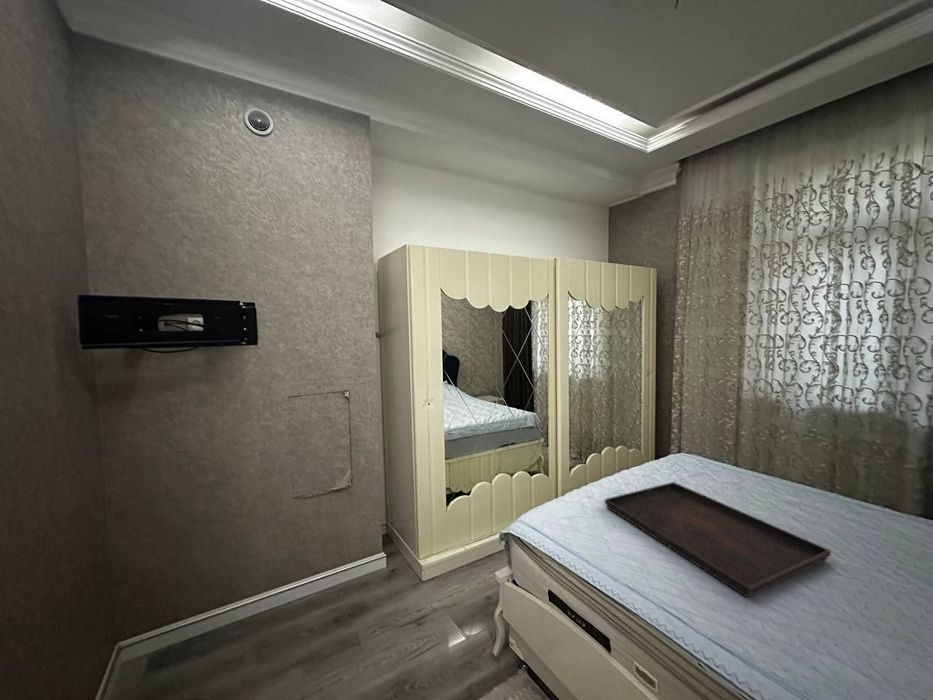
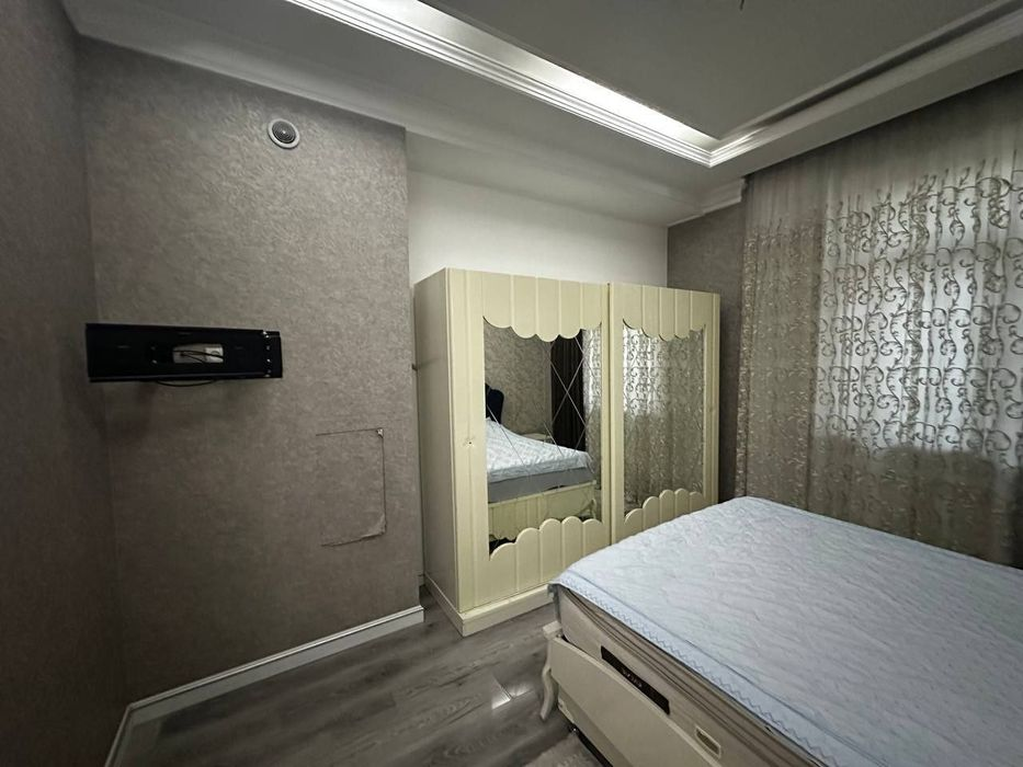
- serving tray [604,481,832,598]
